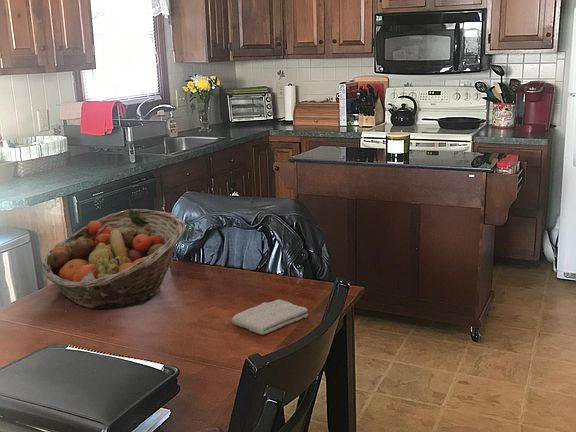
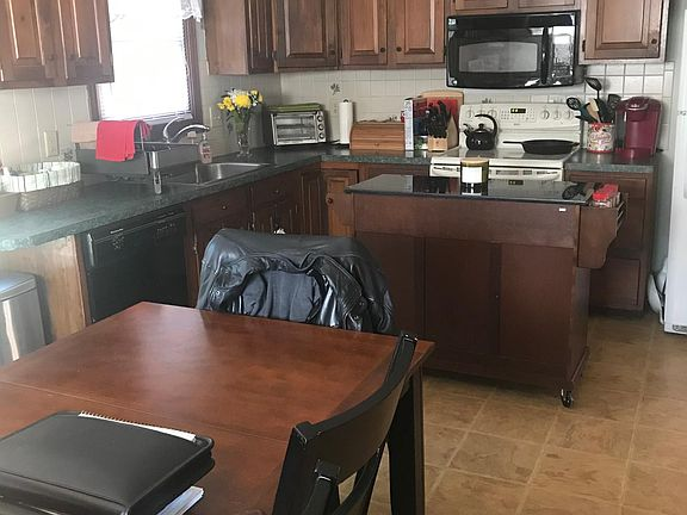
- fruit basket [41,208,186,310]
- washcloth [231,299,309,336]
